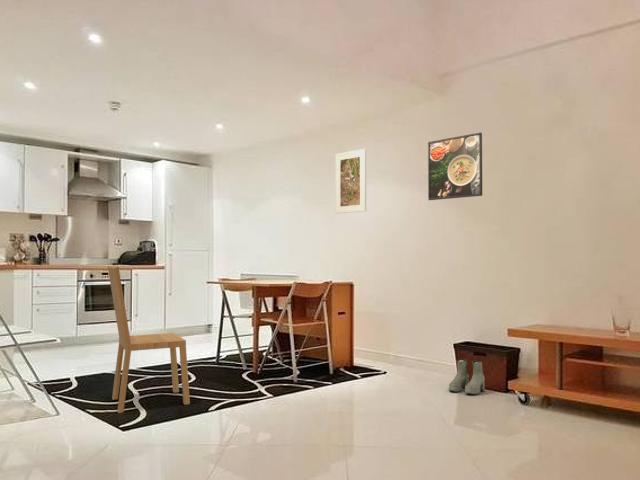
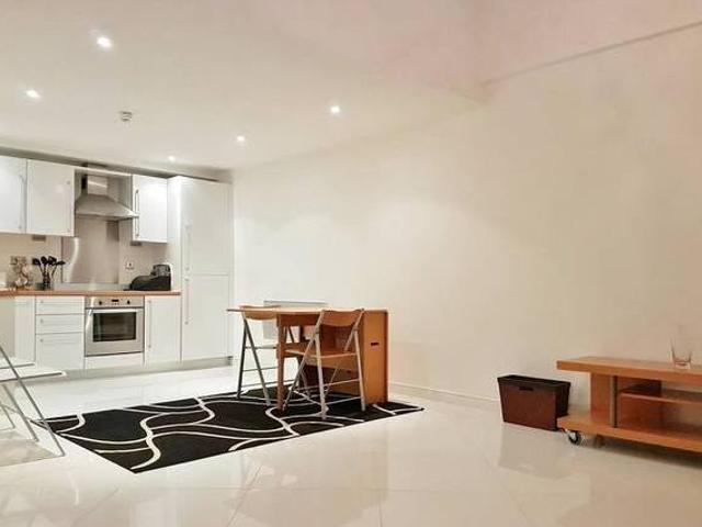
- dining chair [107,265,191,414]
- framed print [427,132,483,201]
- boots [448,358,486,395]
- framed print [334,148,367,215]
